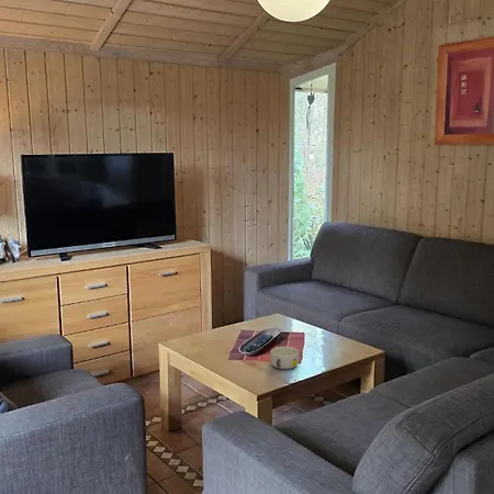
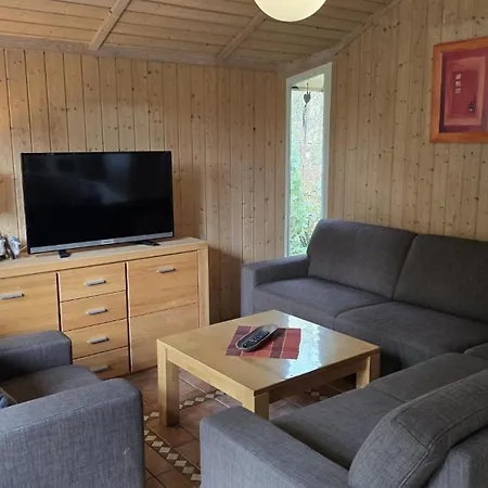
- bowl [269,346,300,370]
